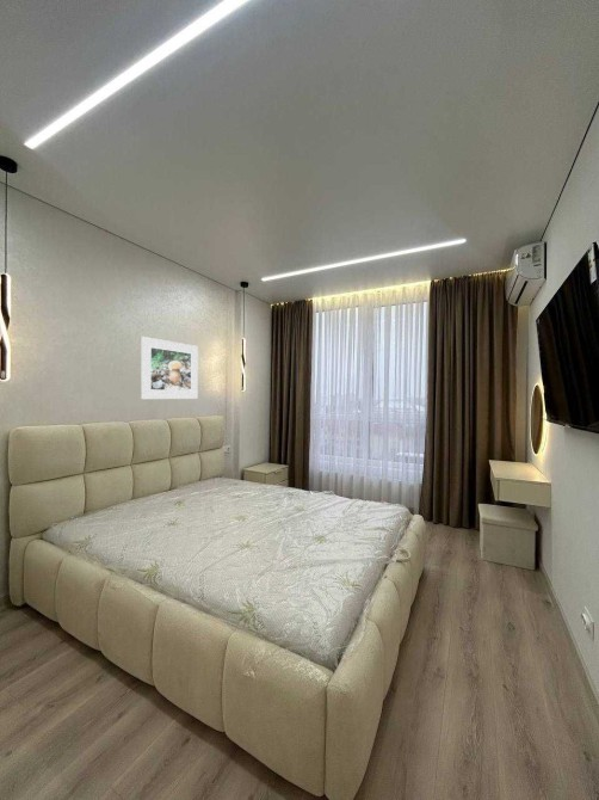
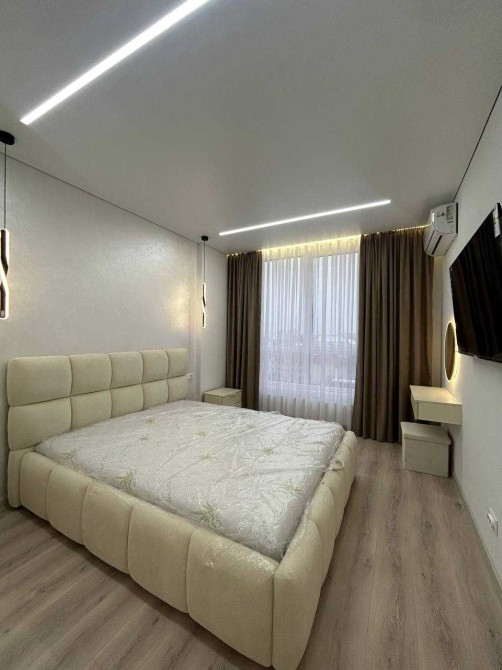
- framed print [140,336,199,400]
